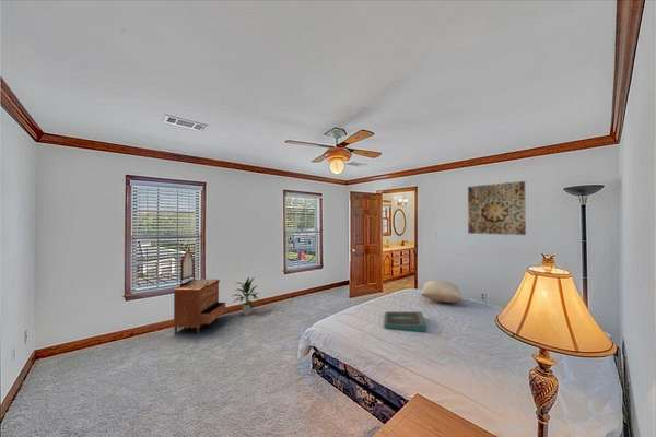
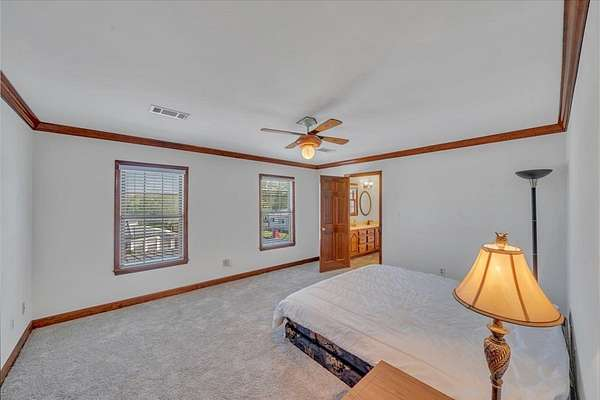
- pillow [420,280,464,304]
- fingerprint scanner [383,310,427,333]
- wall art [467,180,527,236]
- dresser [172,249,226,335]
- indoor plant [231,276,260,316]
